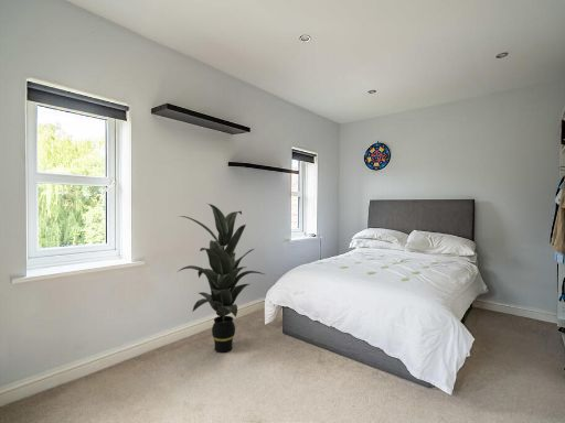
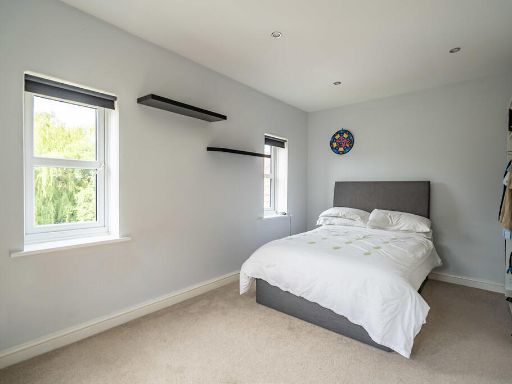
- indoor plant [178,203,265,354]
